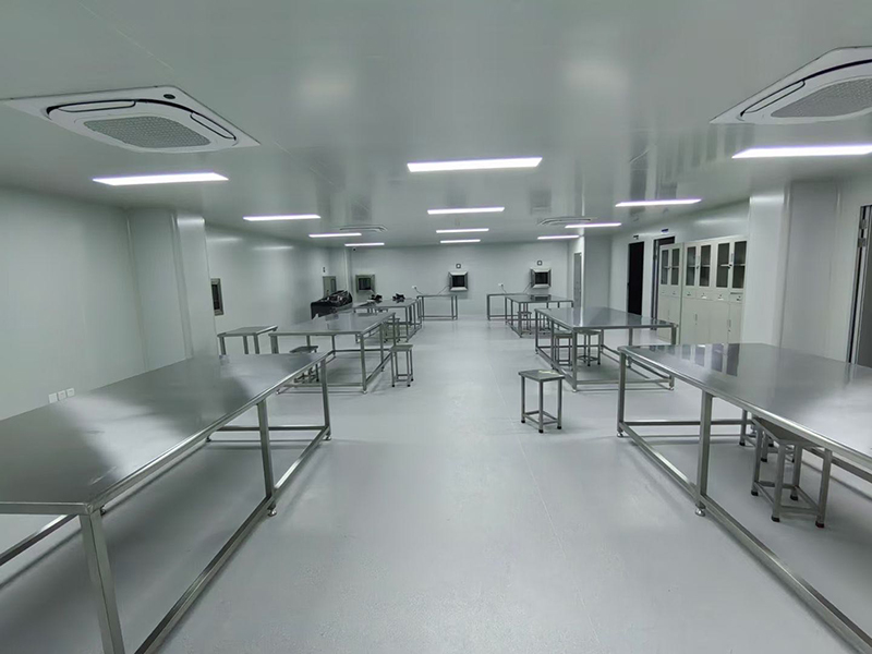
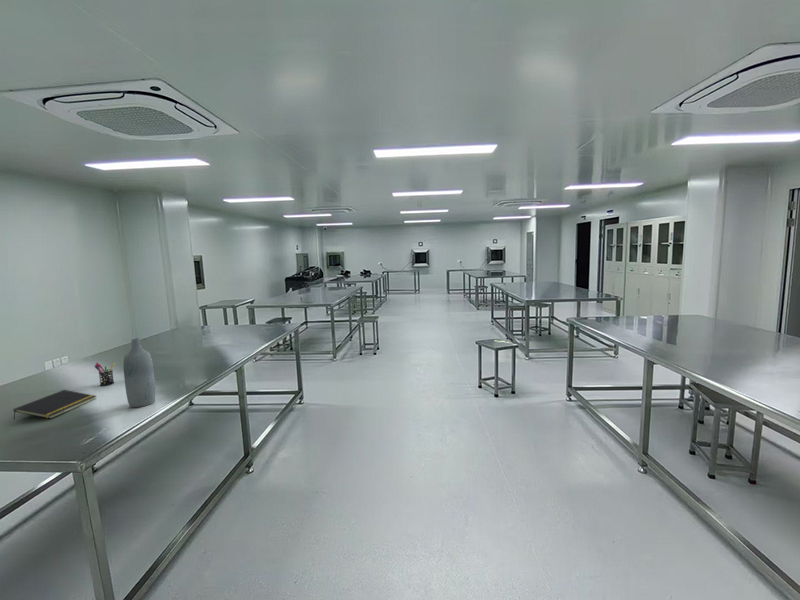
+ bottle [123,337,157,408]
+ pen holder [93,361,116,387]
+ notepad [12,389,97,421]
